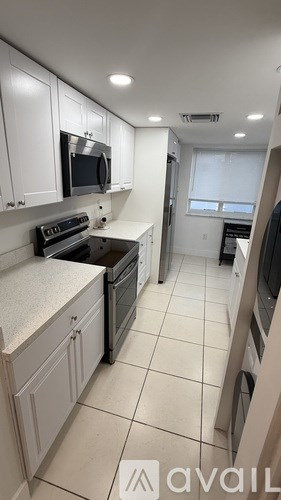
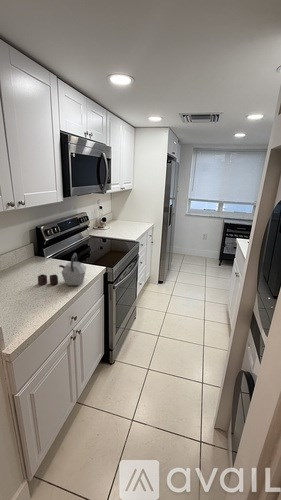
+ kettle [37,252,87,287]
